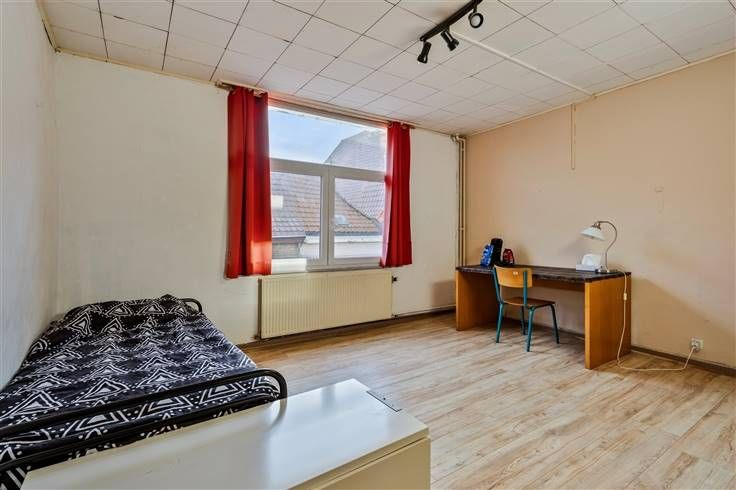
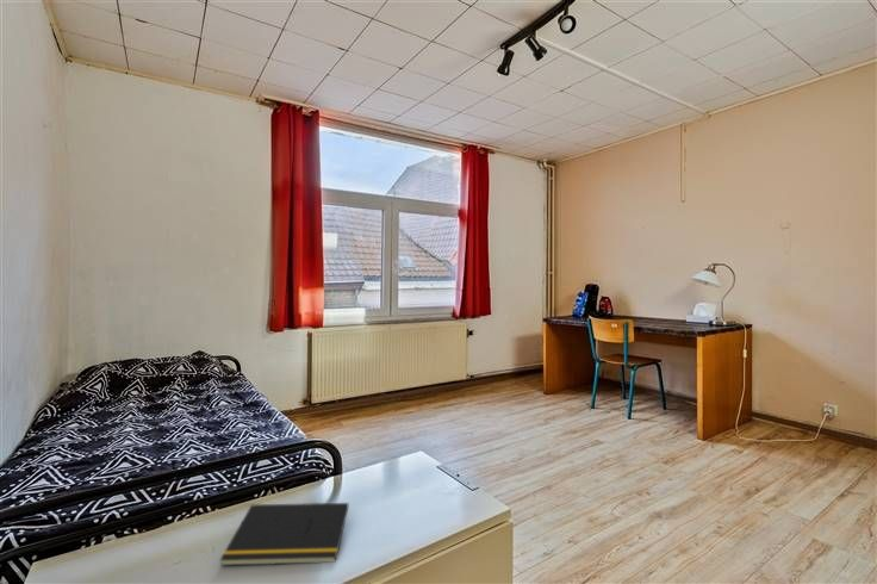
+ notepad [219,502,350,567]
